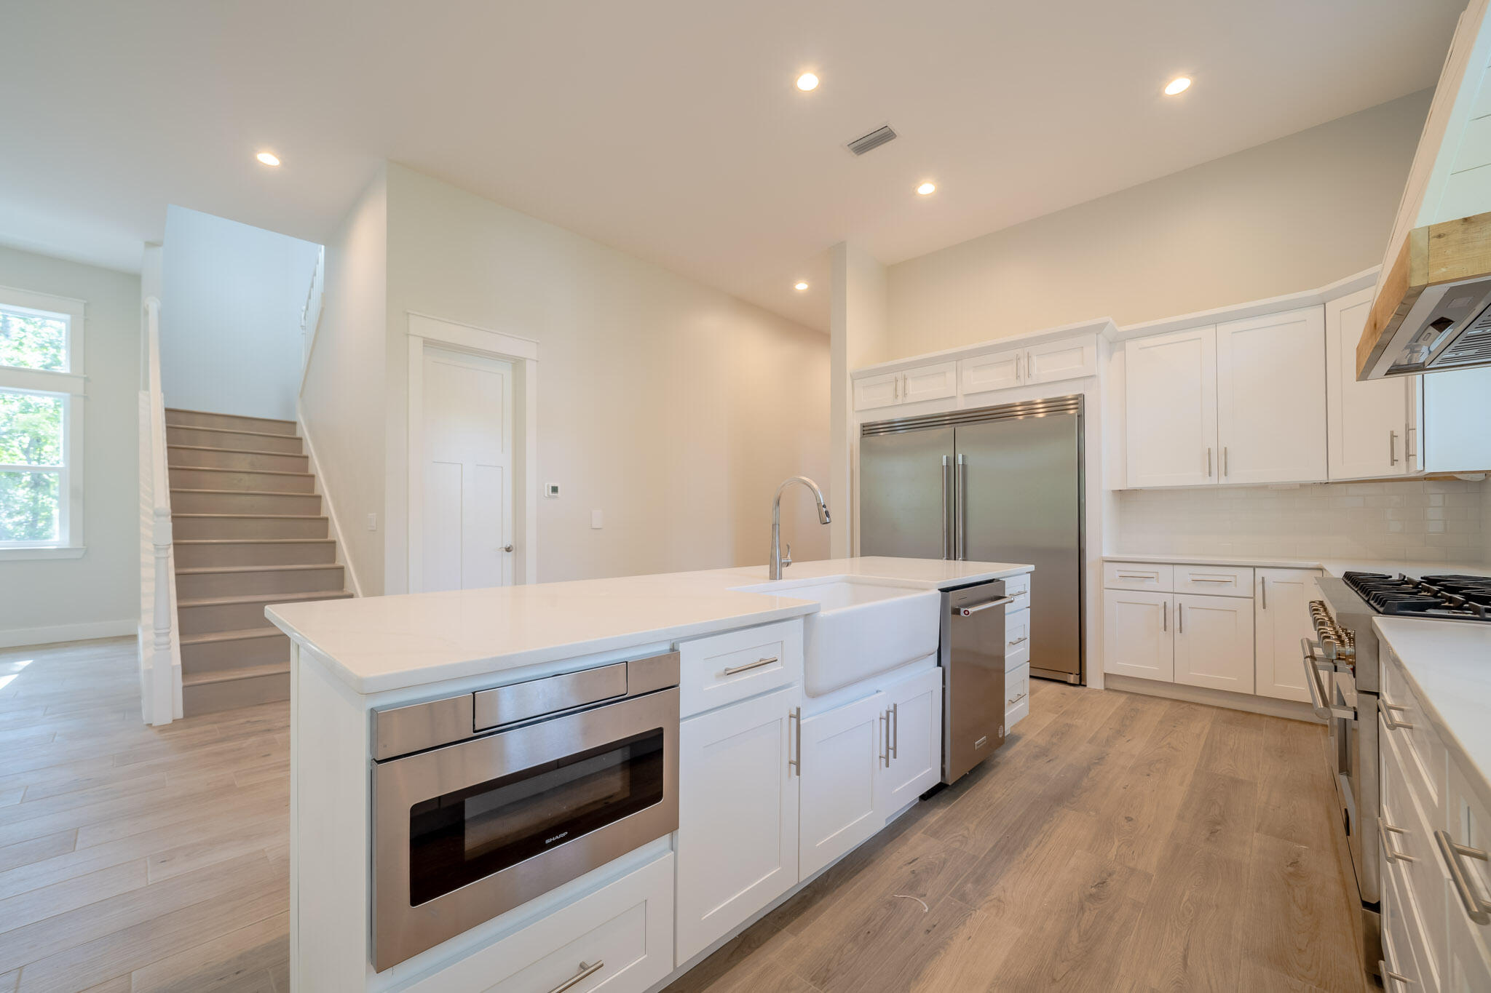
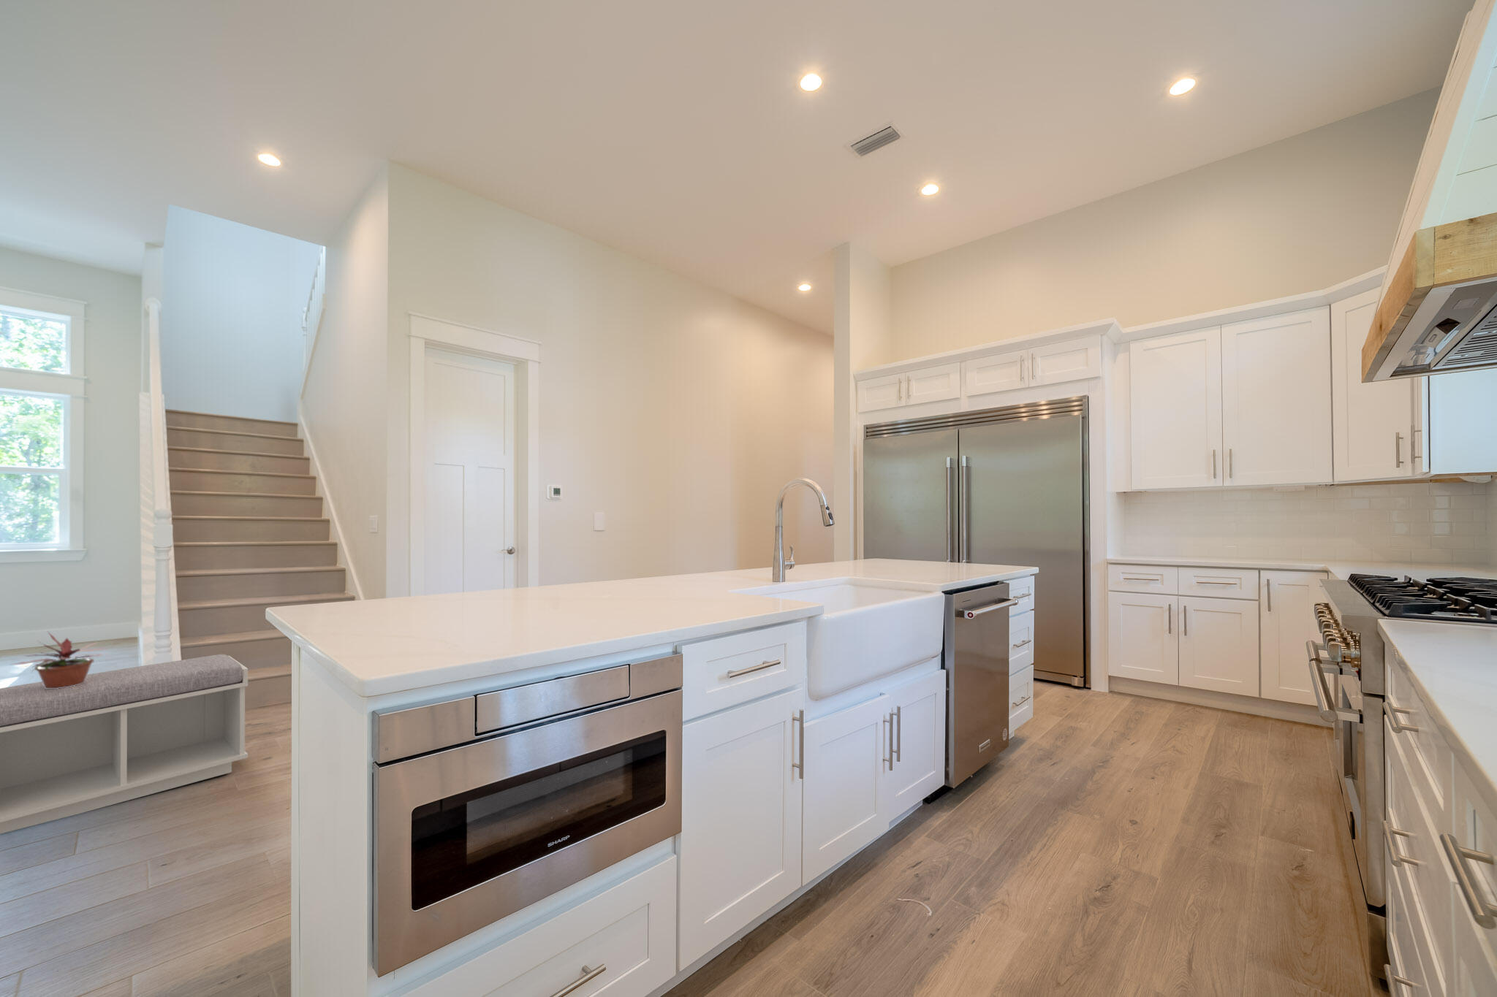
+ bench [0,653,248,835]
+ potted plant [10,631,110,689]
